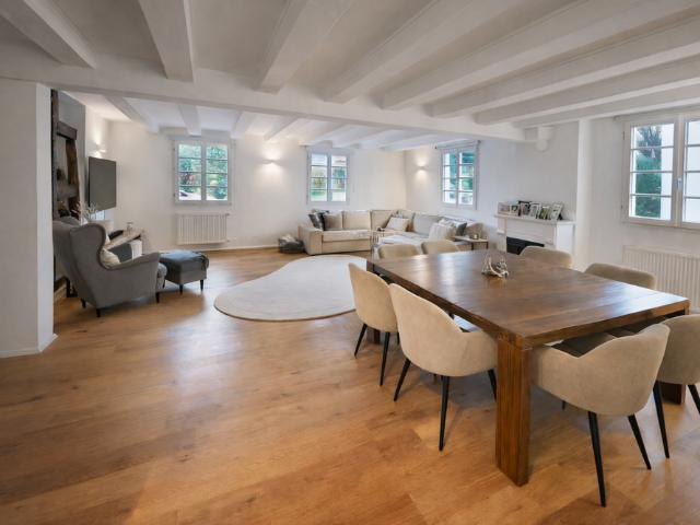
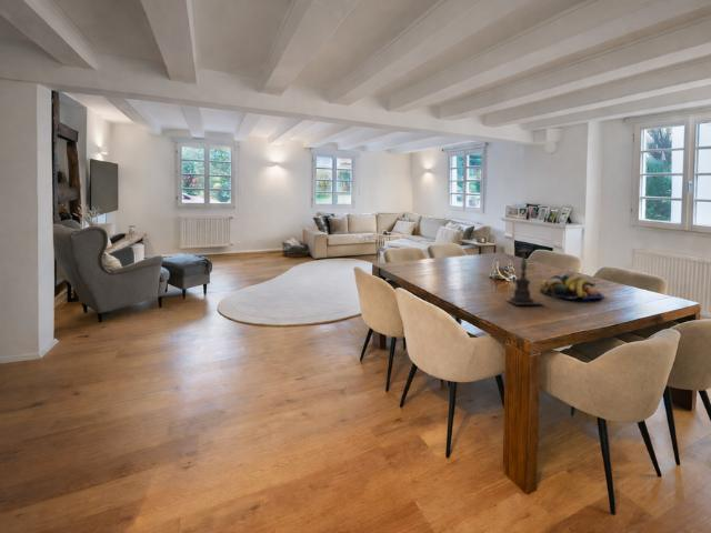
+ candle holder [504,240,544,305]
+ fruit bowl [538,272,605,300]
